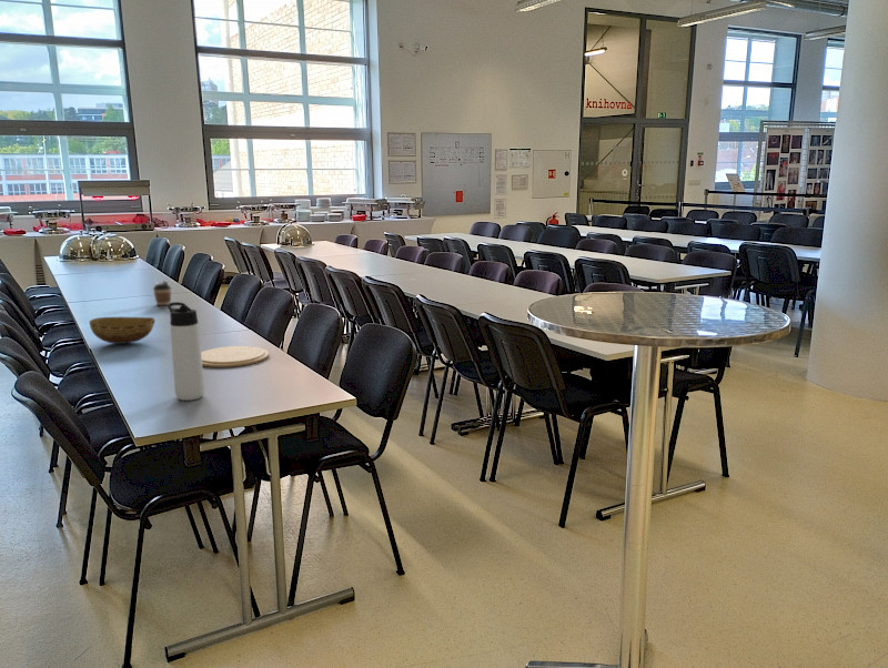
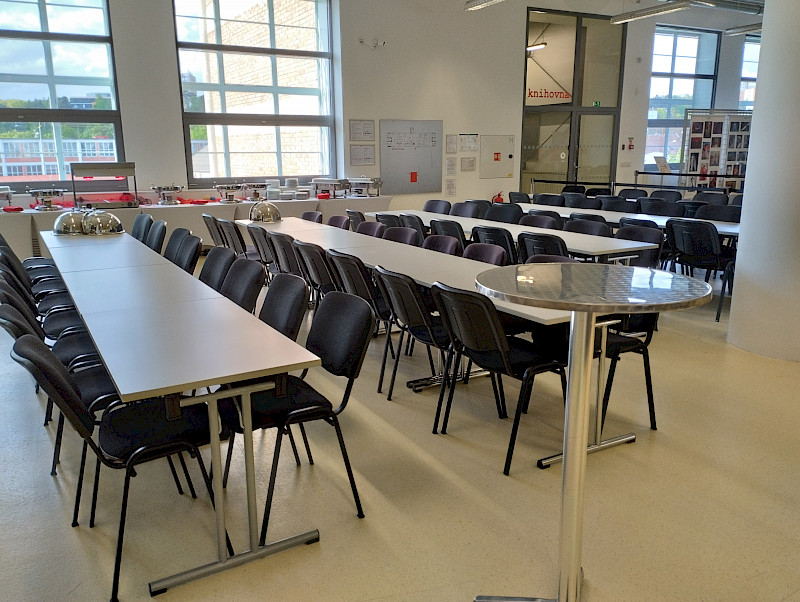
- bowl [88,316,157,345]
- plate [201,345,270,368]
- thermos bottle [167,301,205,402]
- coffee cup [152,280,172,306]
